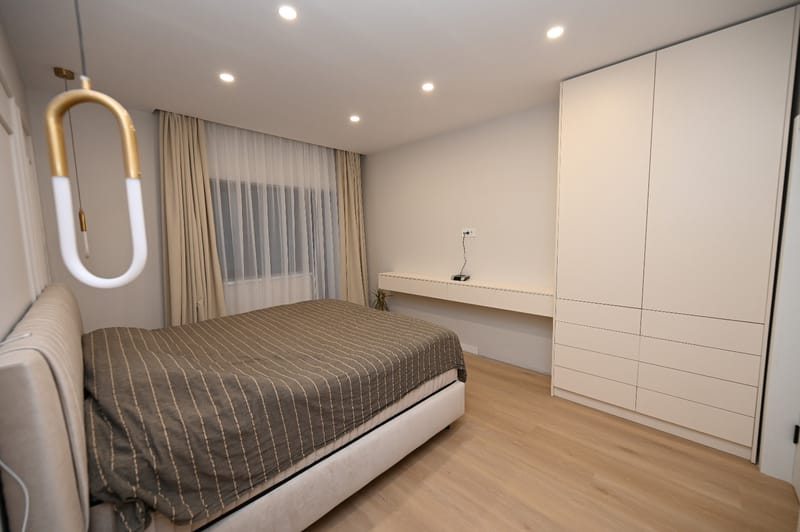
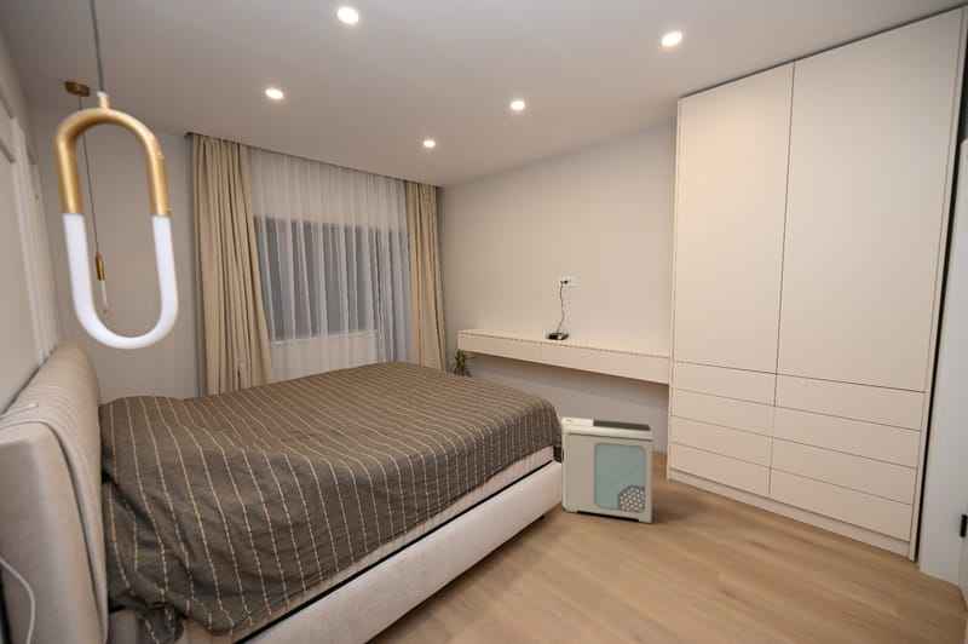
+ air purifier [560,416,655,524]
